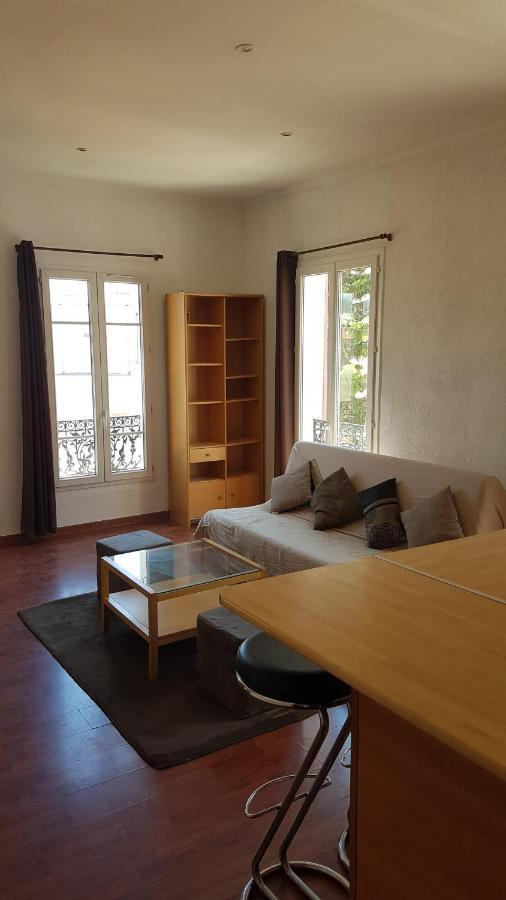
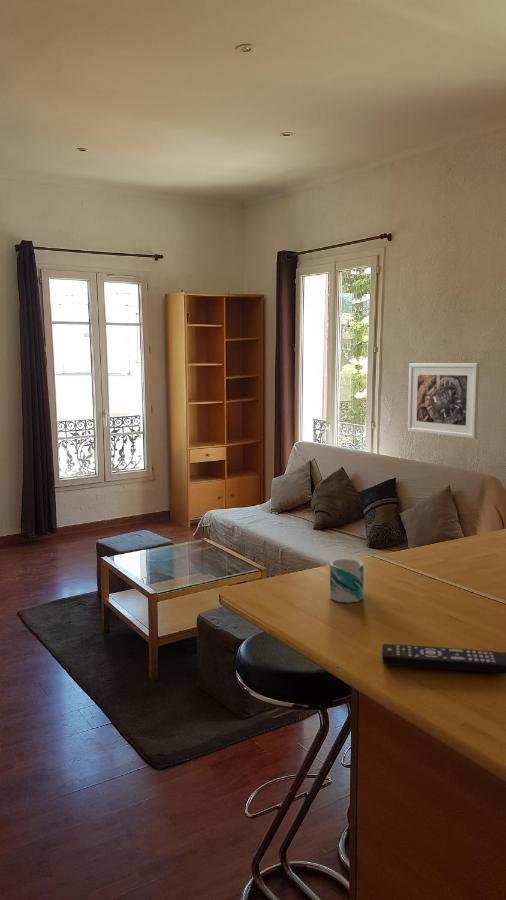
+ remote control [381,643,506,675]
+ mug [329,558,365,604]
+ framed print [407,362,480,440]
